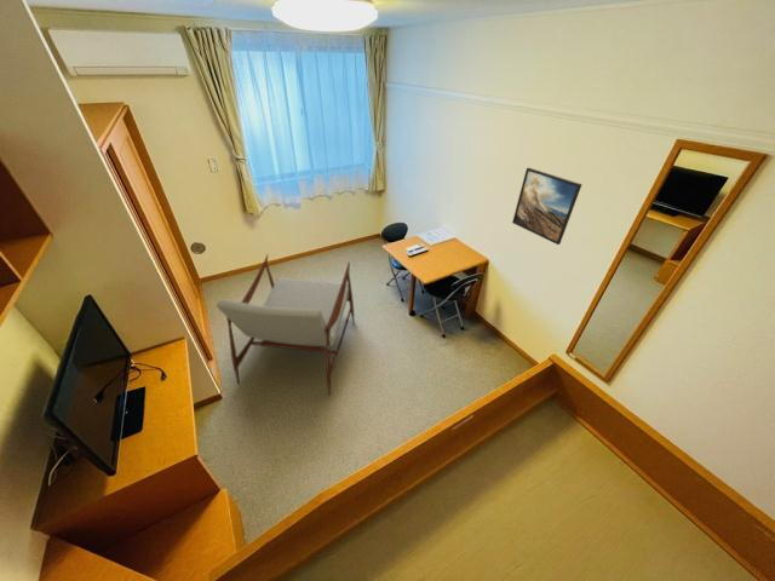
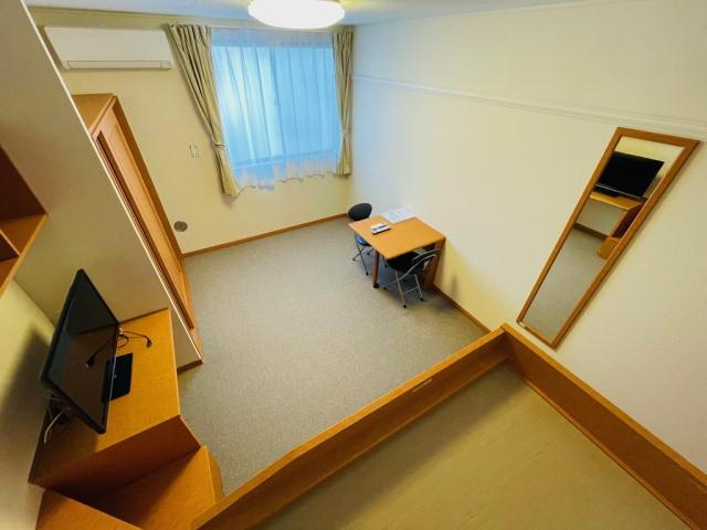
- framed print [511,167,584,246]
- armchair [216,254,356,397]
